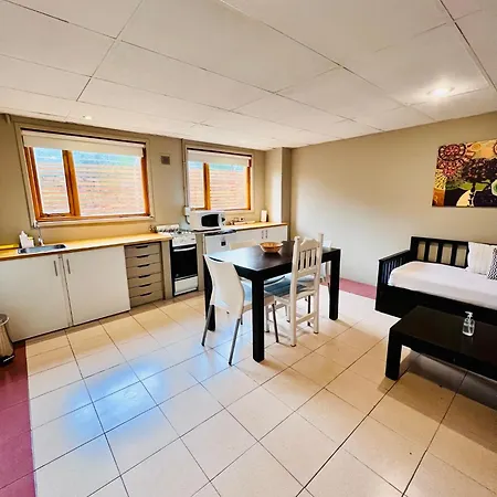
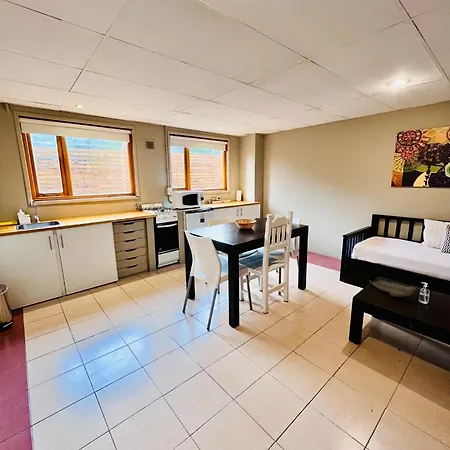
+ decorative bowl [368,279,417,298]
